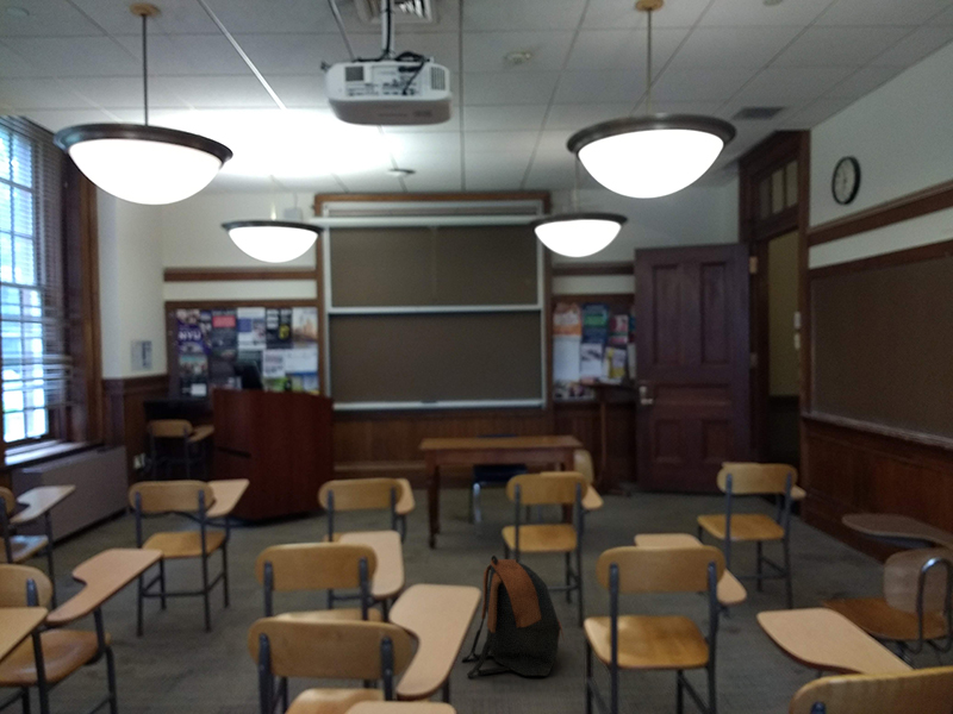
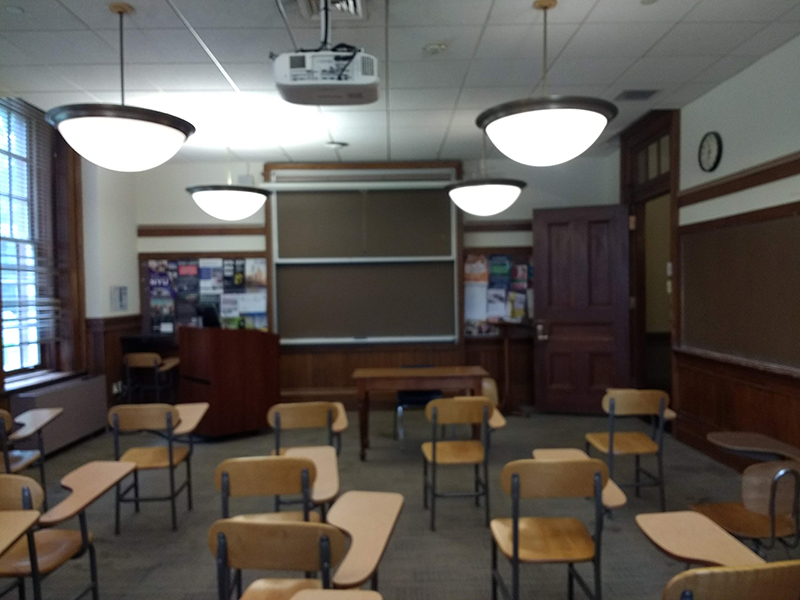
- backpack [461,555,566,679]
